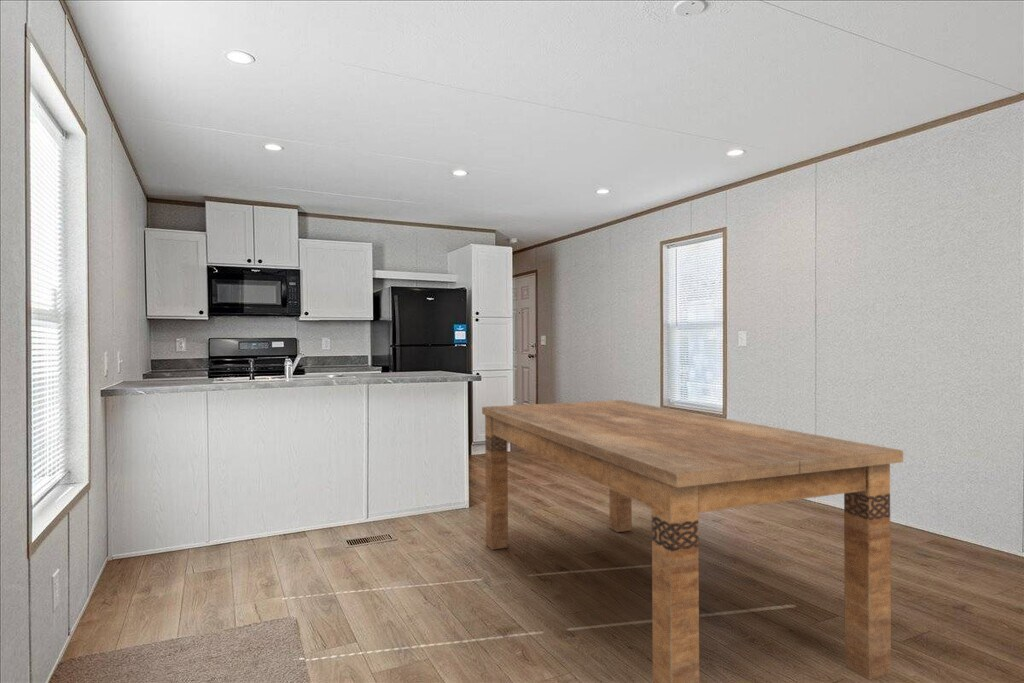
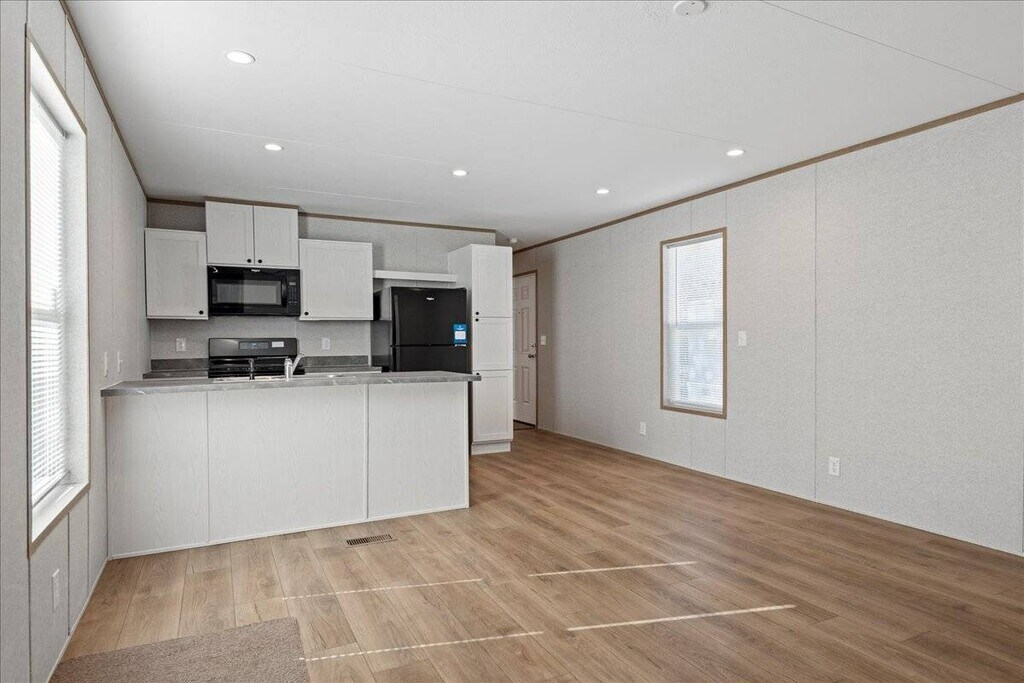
- dining table [481,399,904,683]
